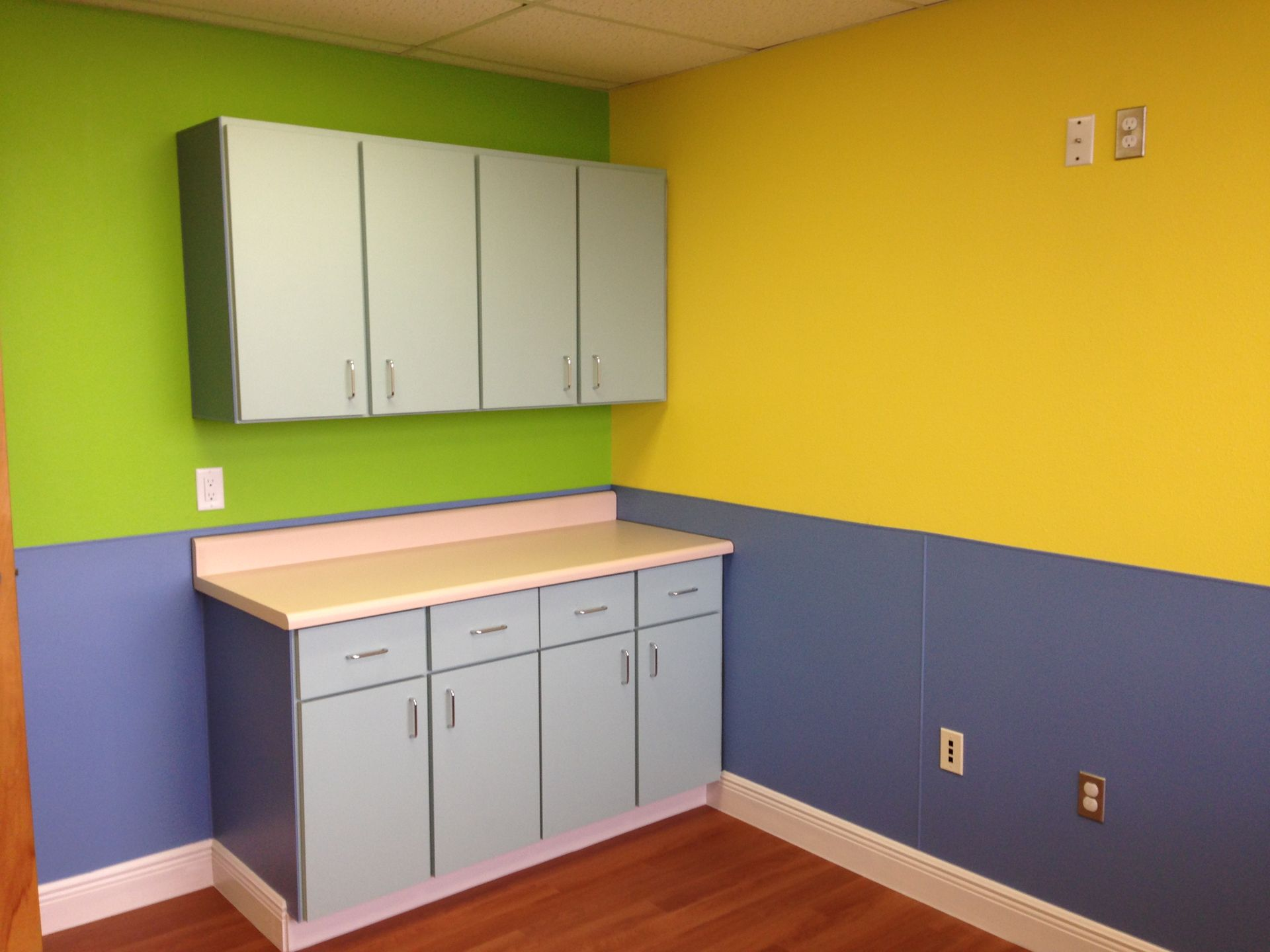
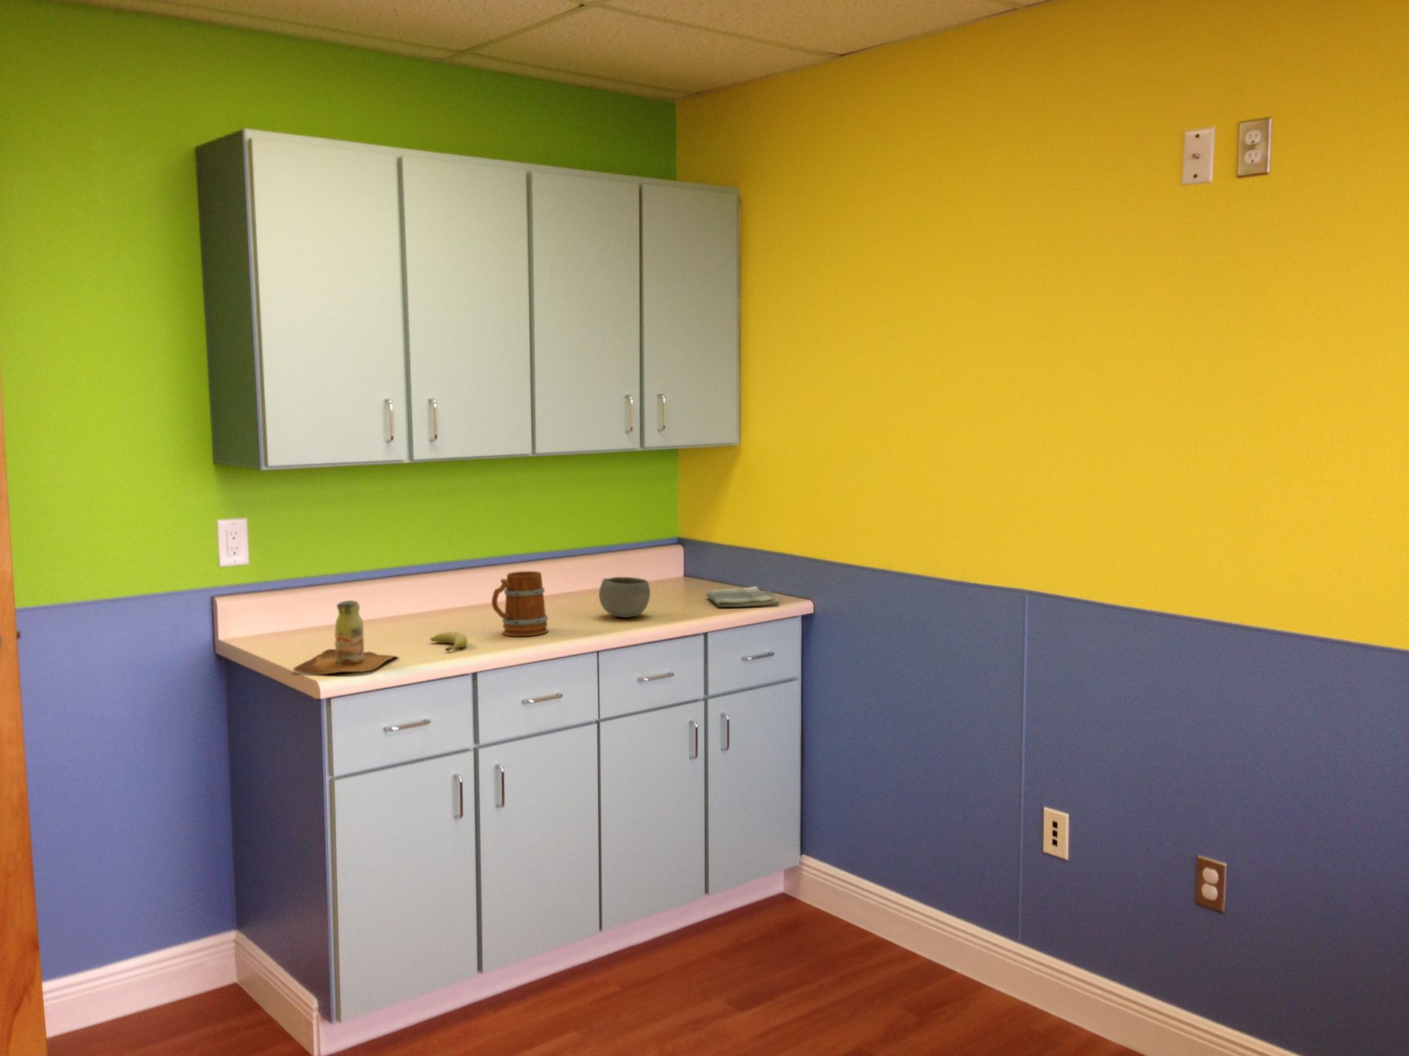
+ mug [491,570,549,638]
+ dish towel [706,586,780,608]
+ bowl [598,577,651,618]
+ fruit [429,631,468,652]
+ bottle [293,600,398,674]
